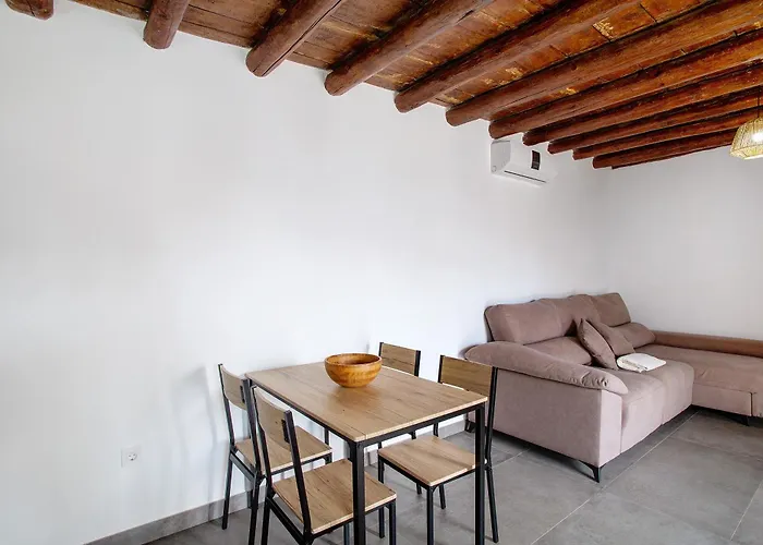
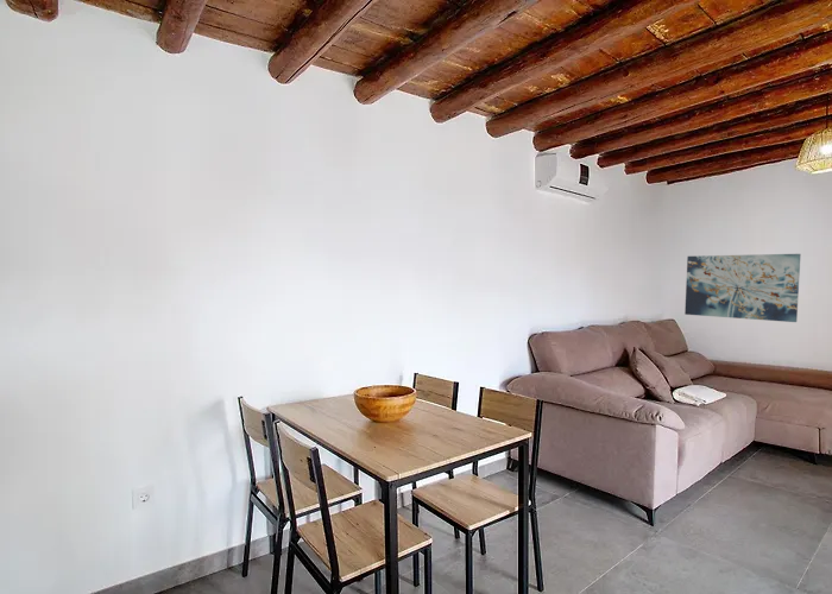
+ wall art [683,253,801,323]
